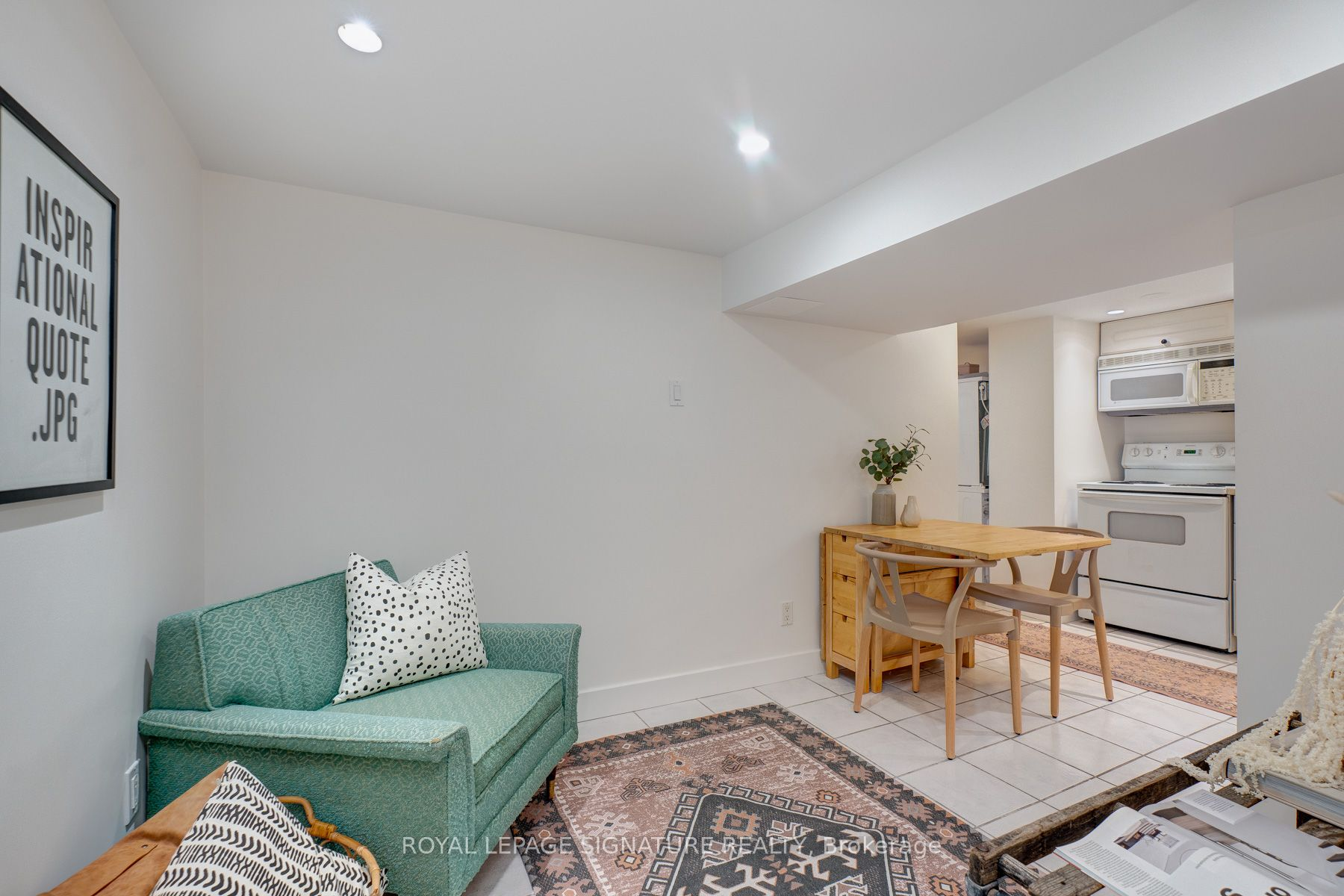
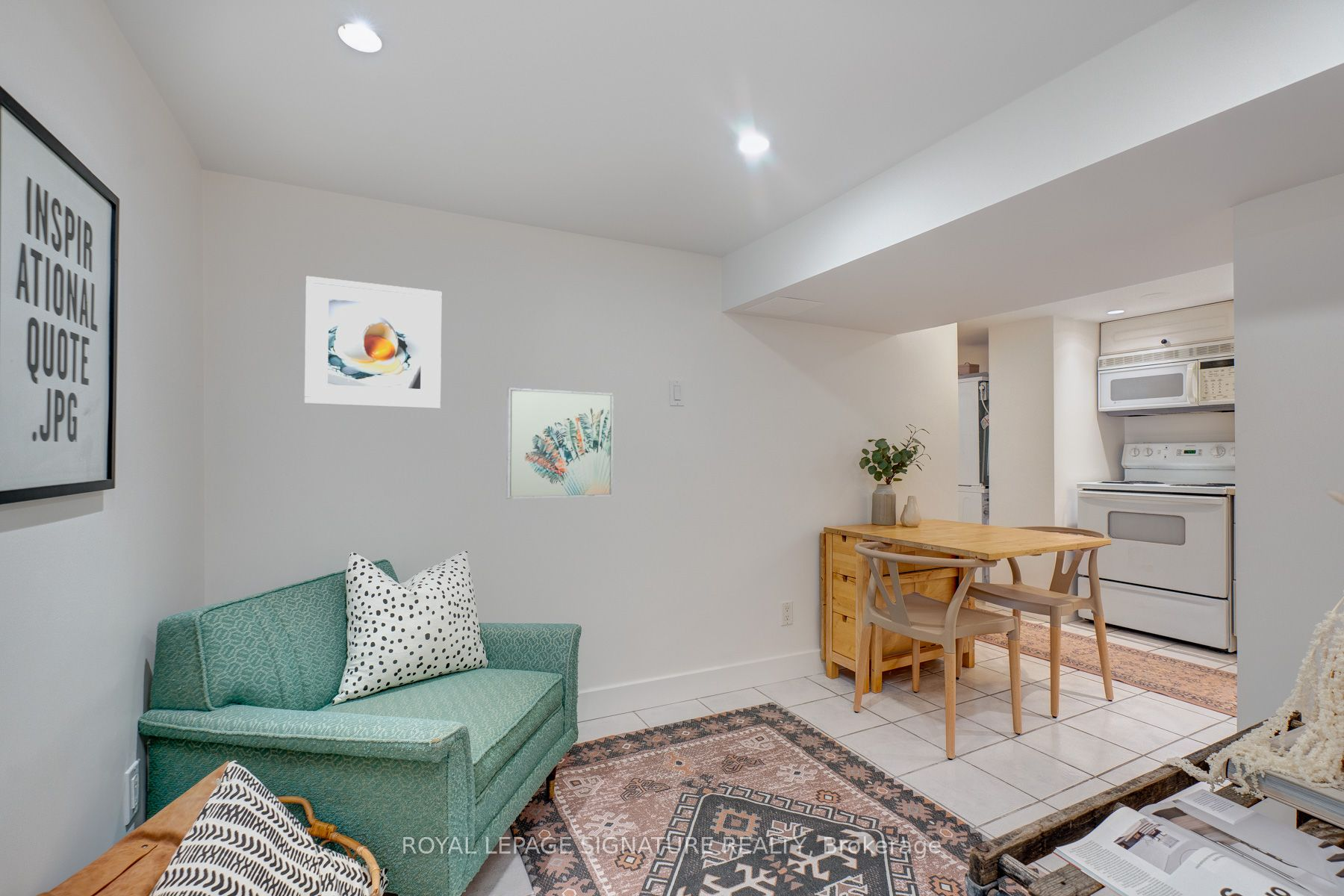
+ wall art [505,387,615,500]
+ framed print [303,276,442,409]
